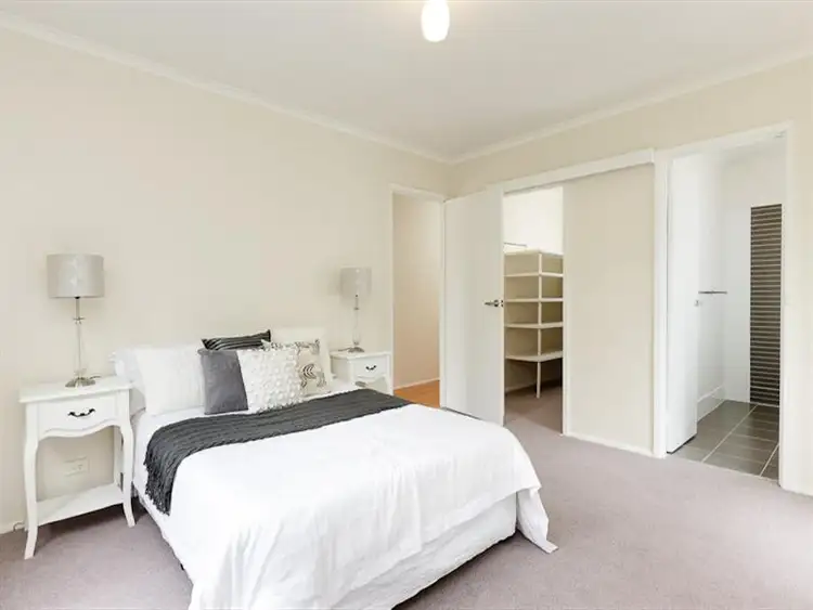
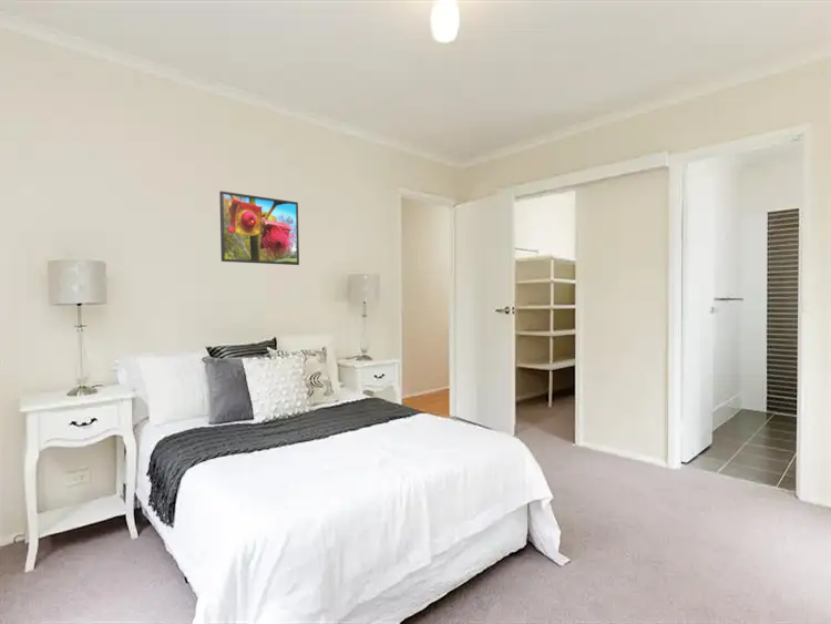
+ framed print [218,190,300,266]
